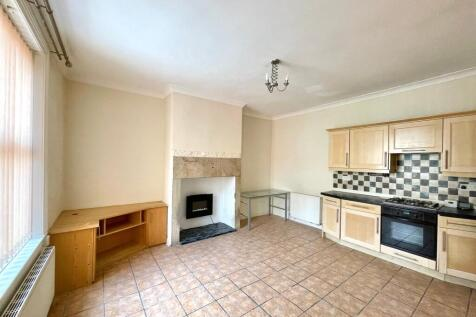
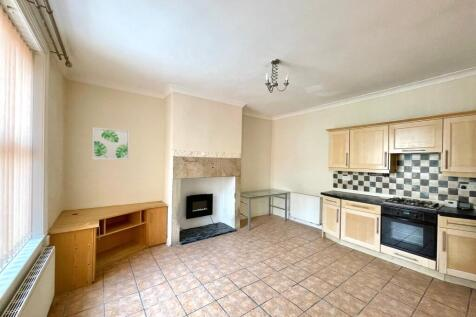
+ wall art [91,126,130,161]
